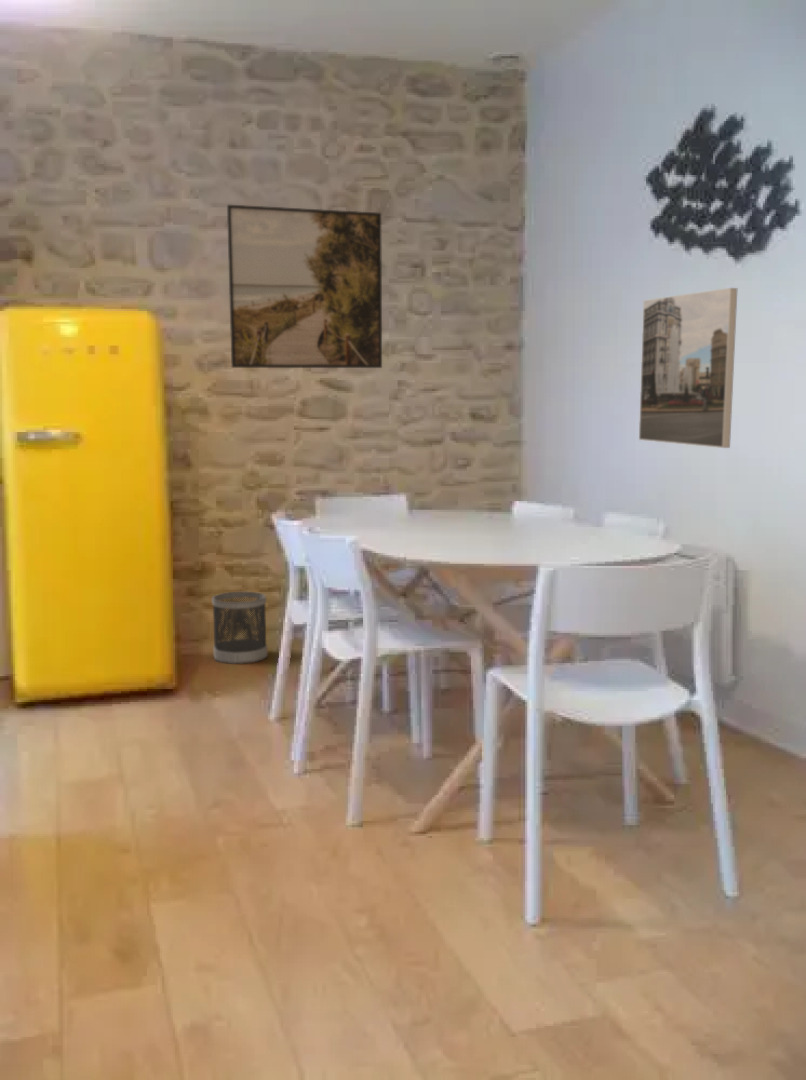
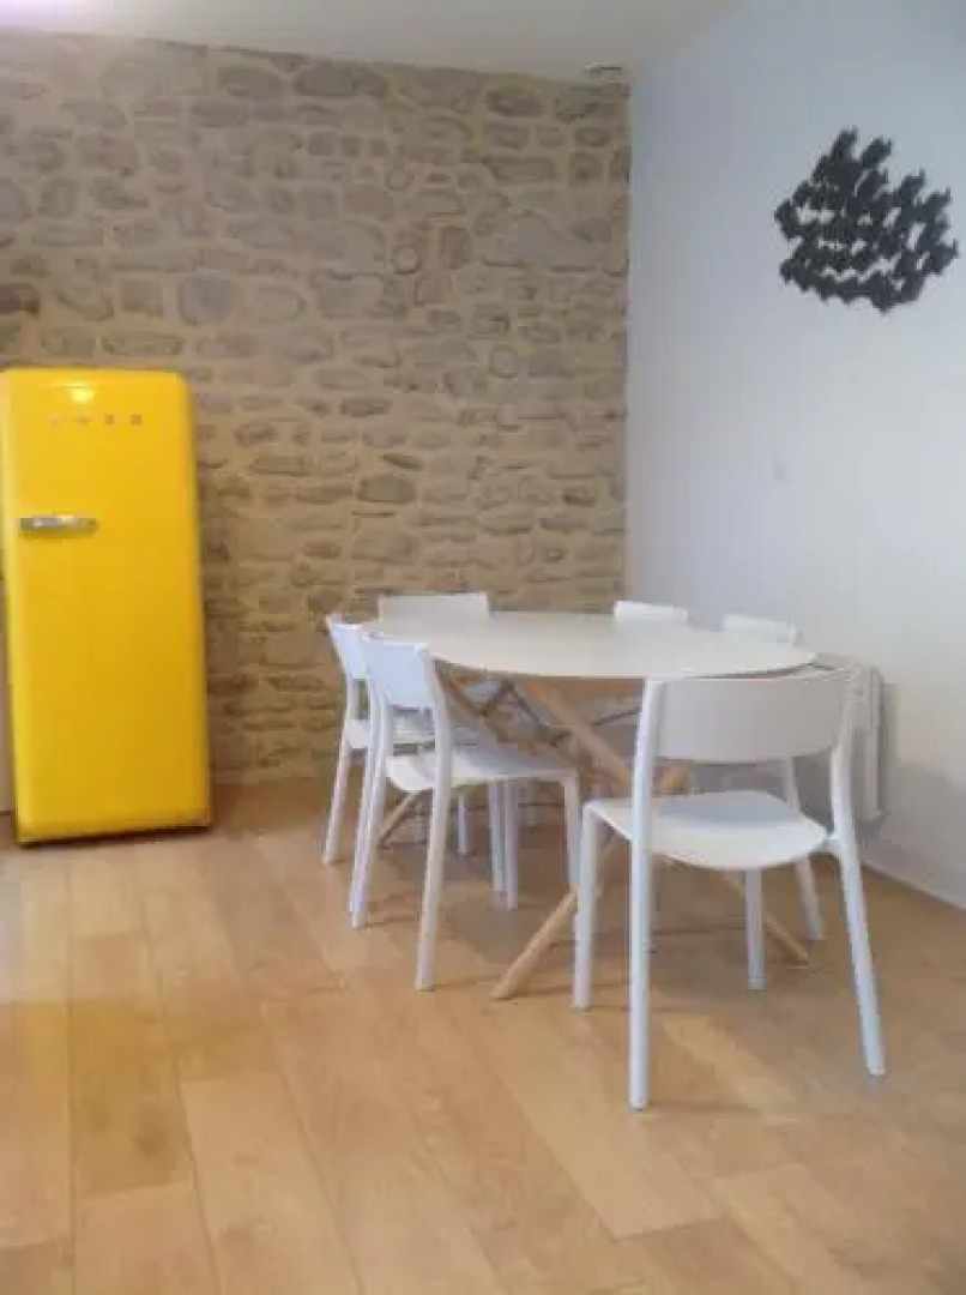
- wastebasket [211,591,268,665]
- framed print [226,204,383,369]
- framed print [638,287,738,449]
